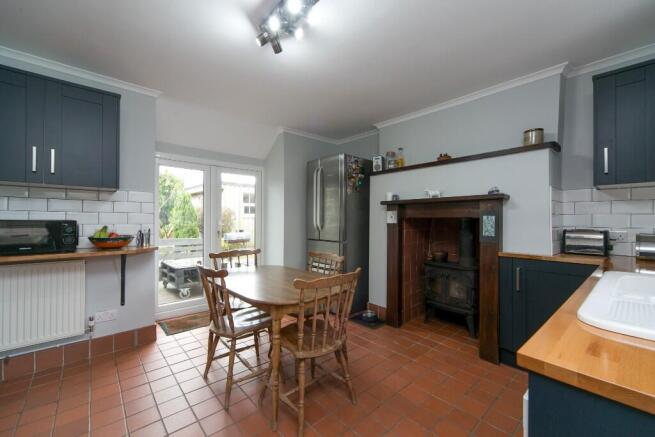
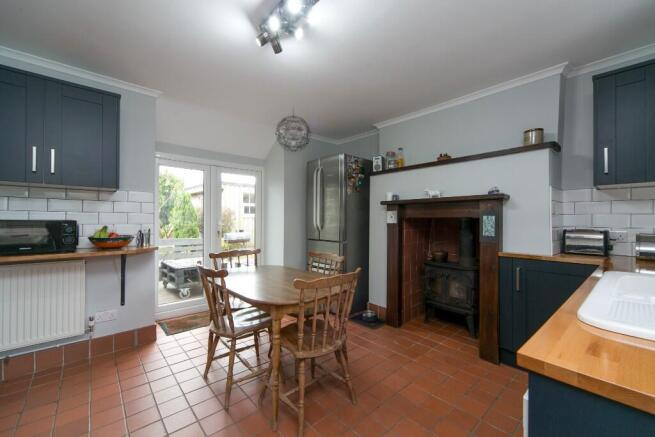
+ pendant light [275,106,312,153]
